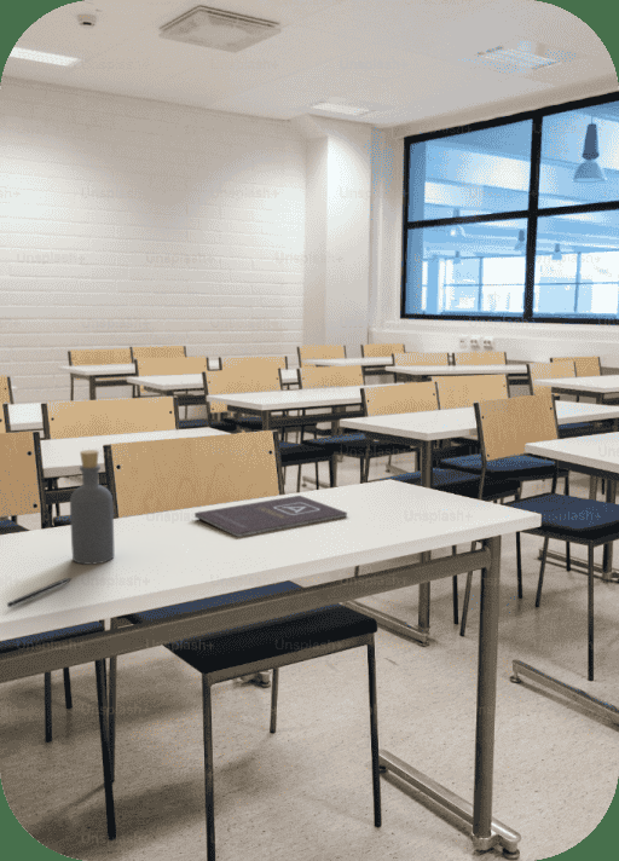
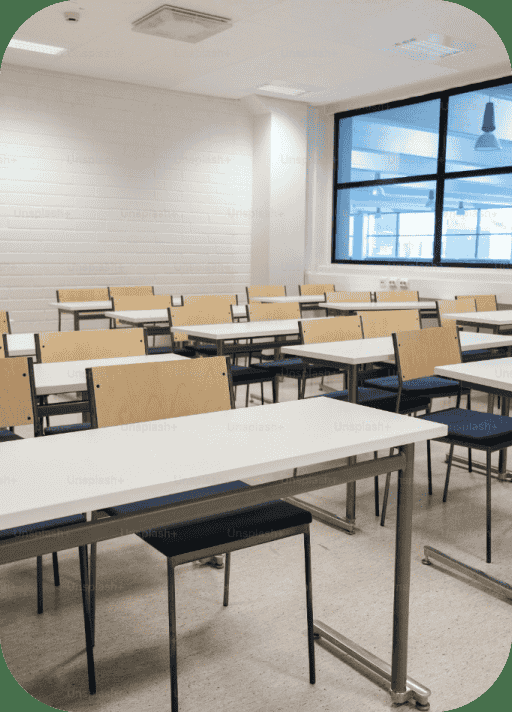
- pen [6,577,73,608]
- book [193,495,348,538]
- bottle [69,449,115,566]
